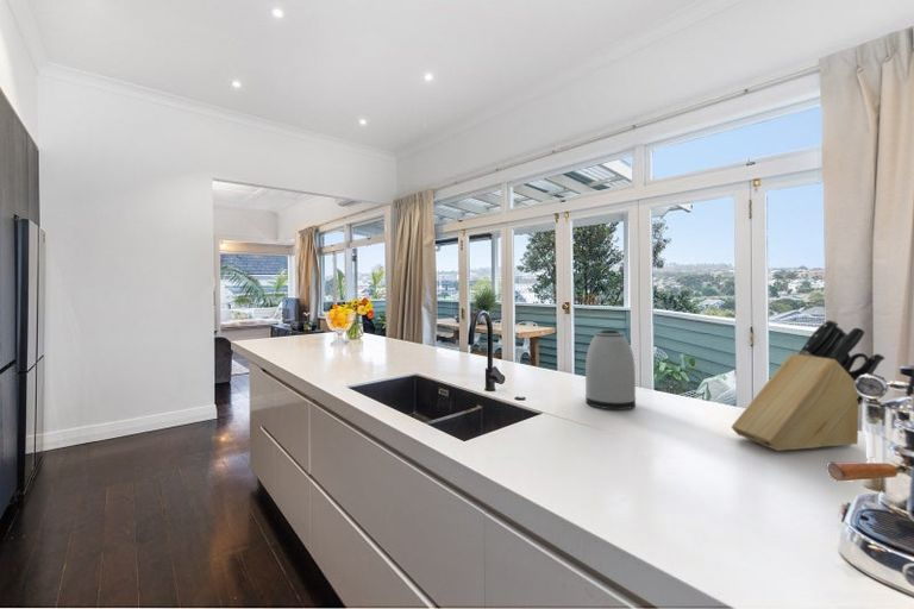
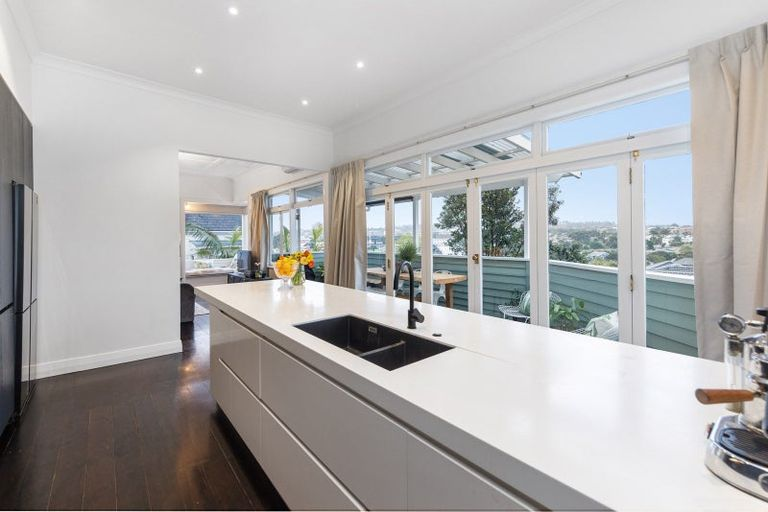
- knife block [731,319,885,452]
- kettle [584,329,637,410]
